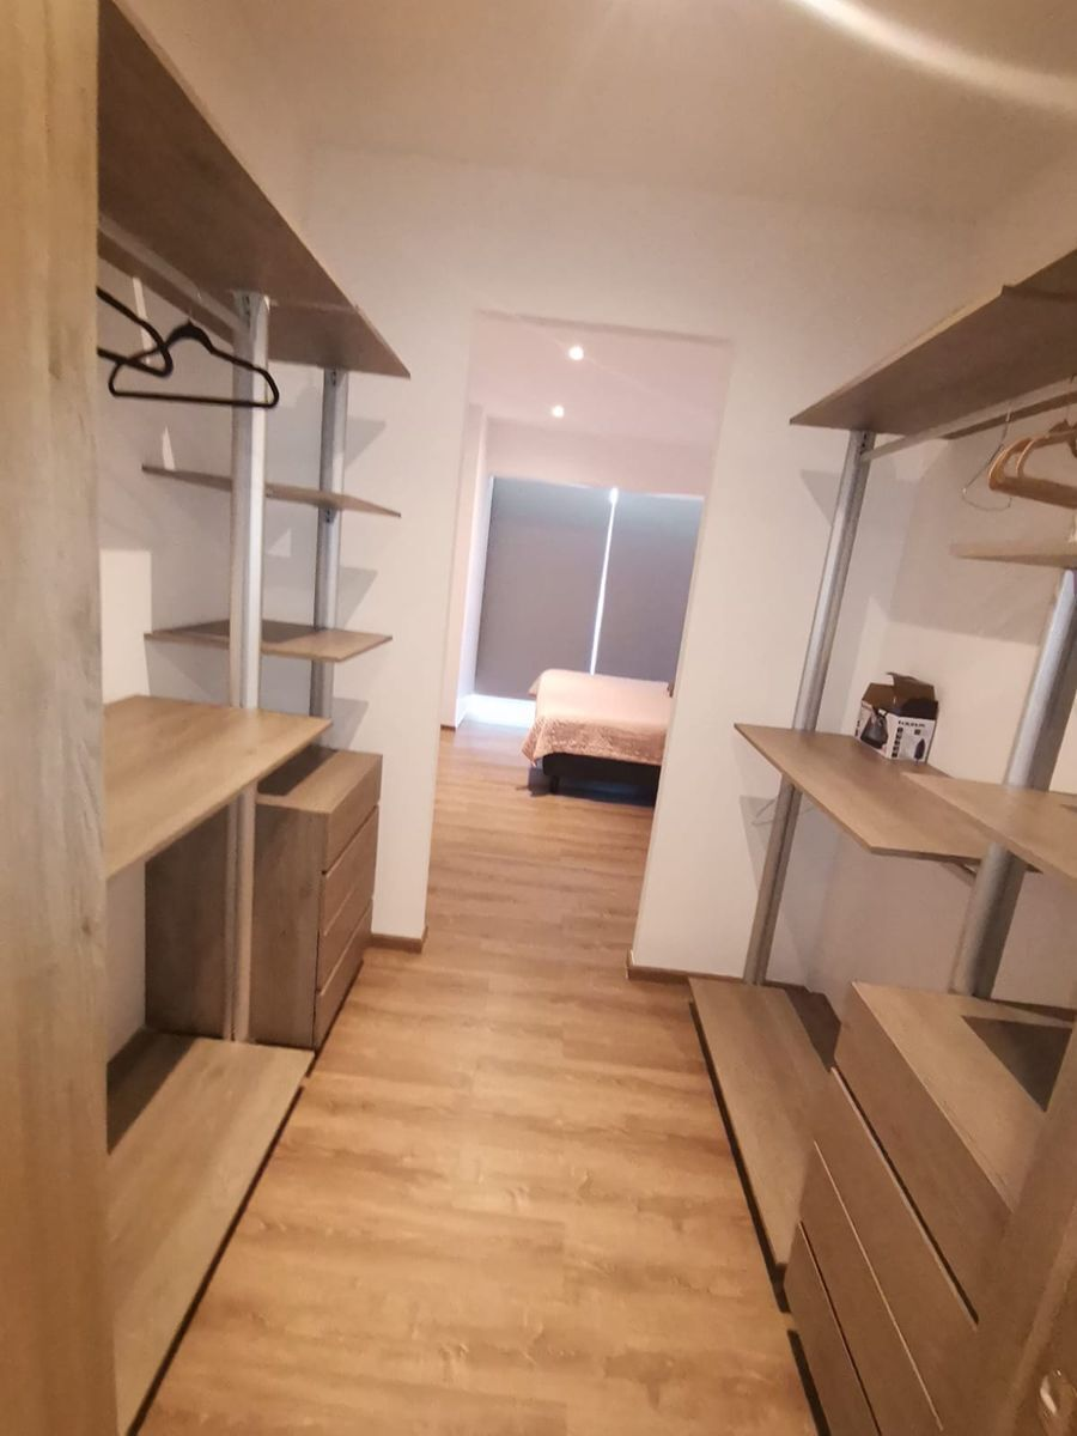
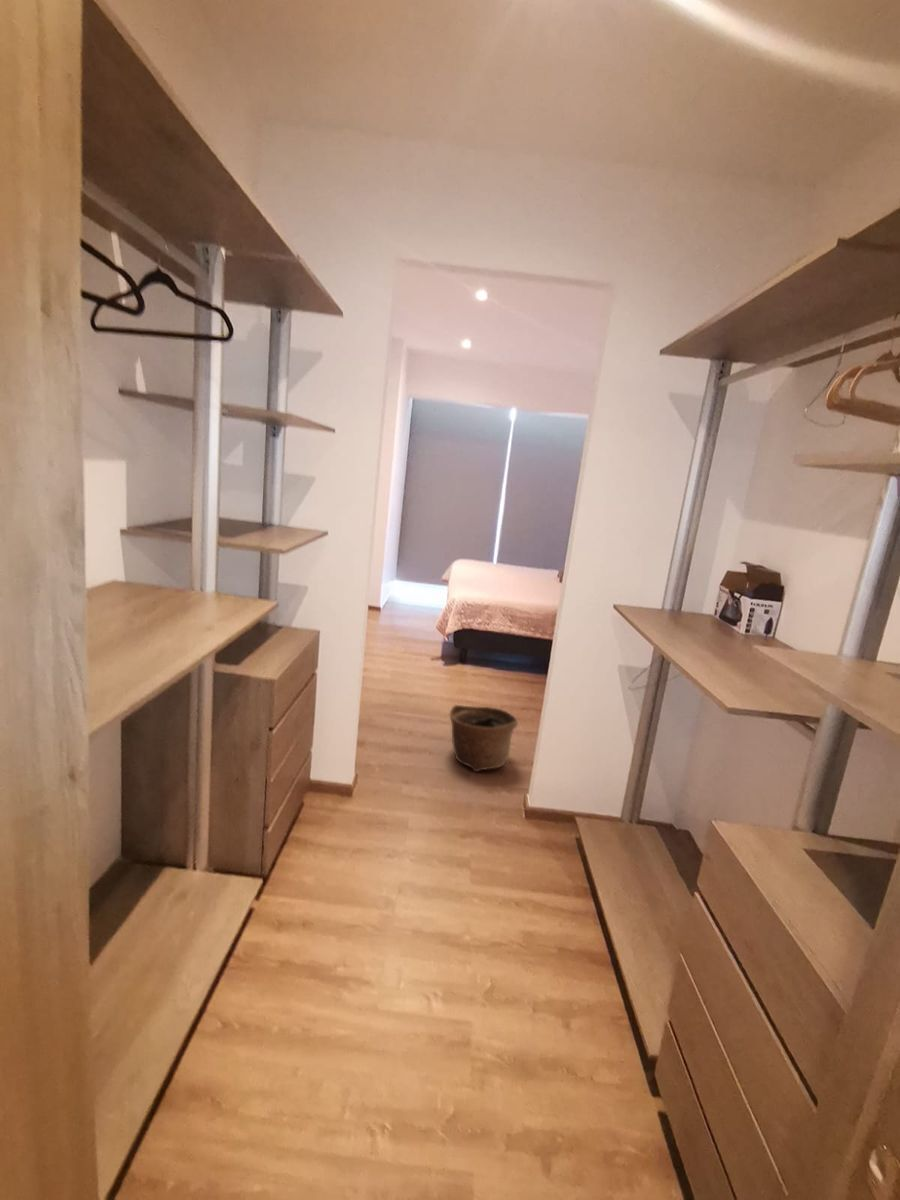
+ basket [449,703,519,773]
